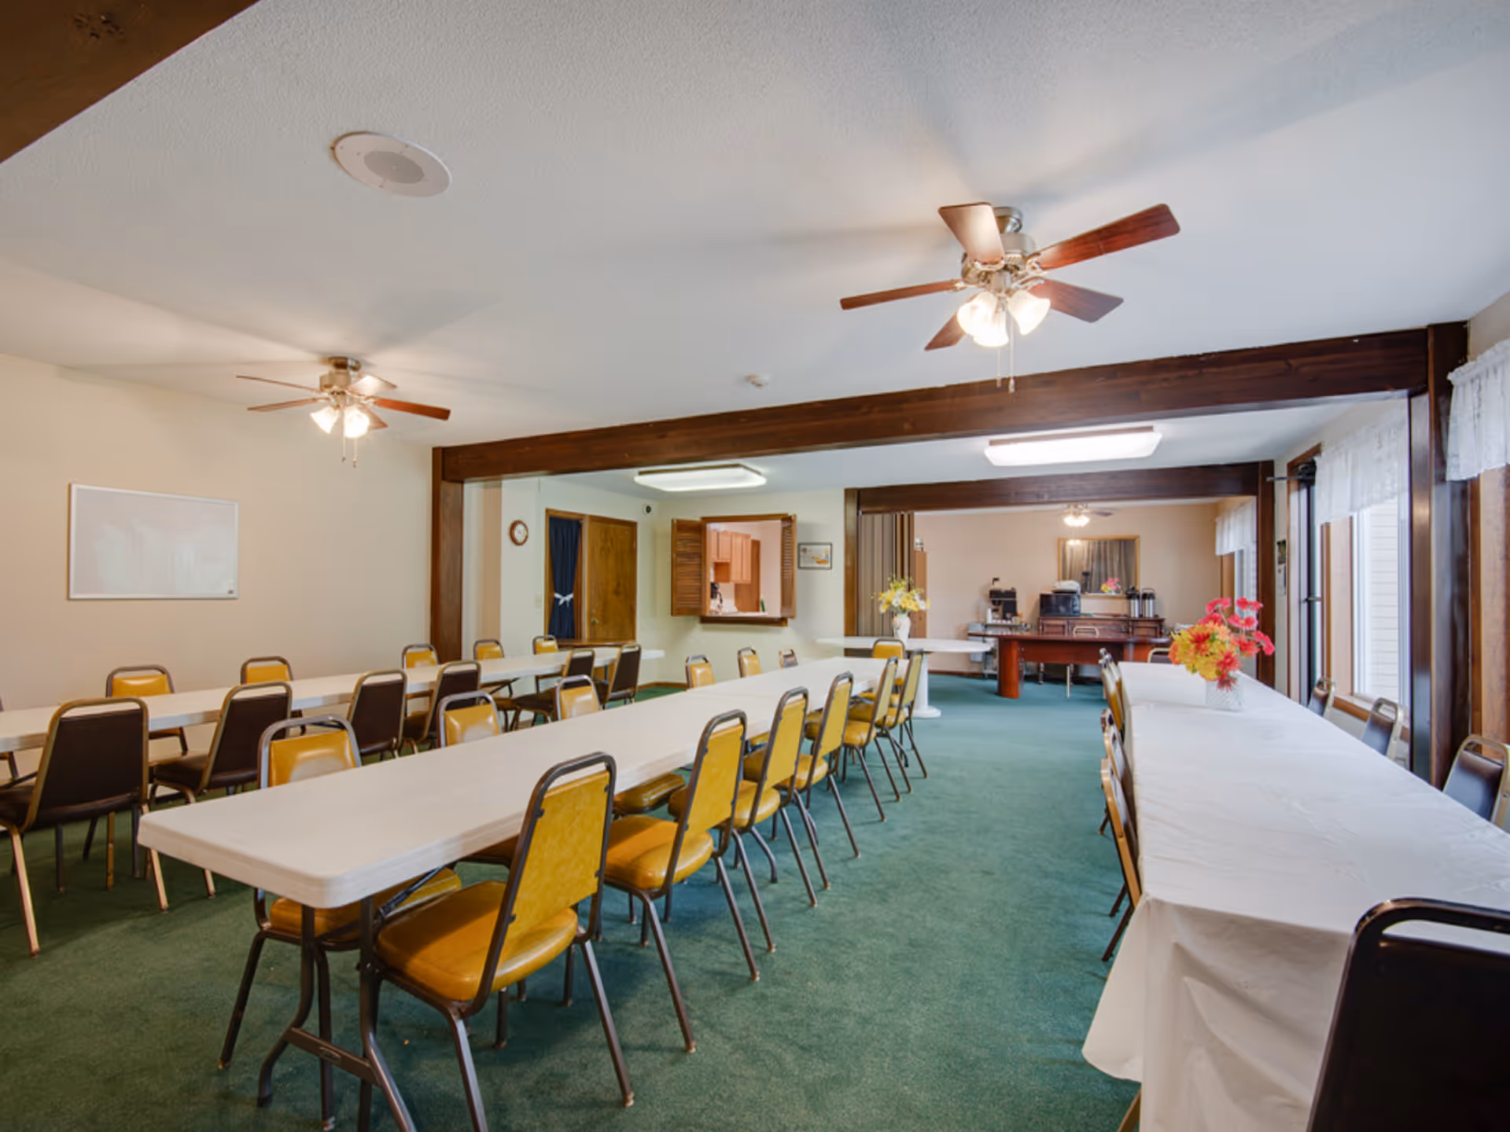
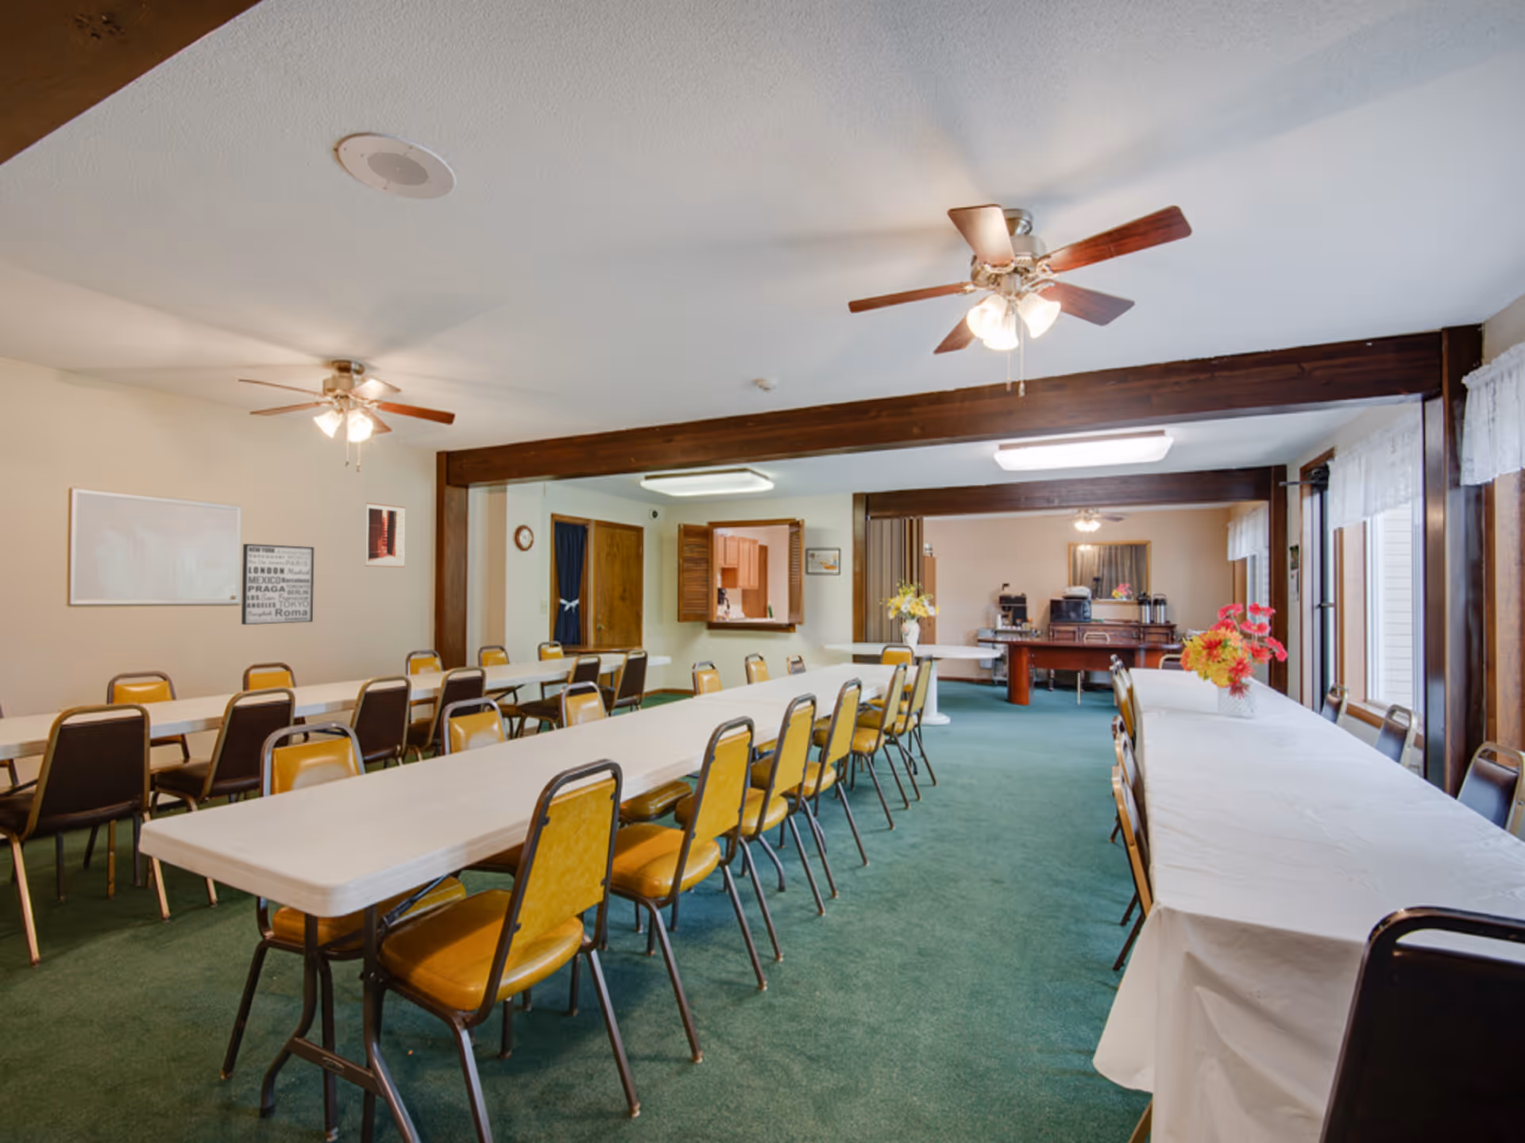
+ wall art [365,502,407,568]
+ wall art [240,543,315,626]
